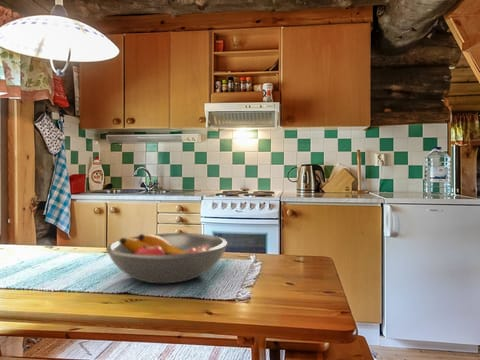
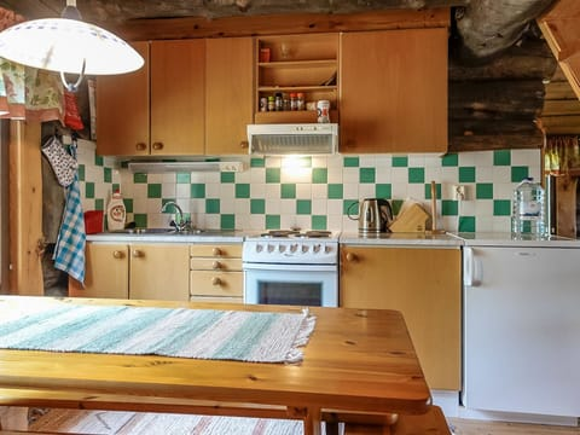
- fruit bowl [105,232,229,284]
